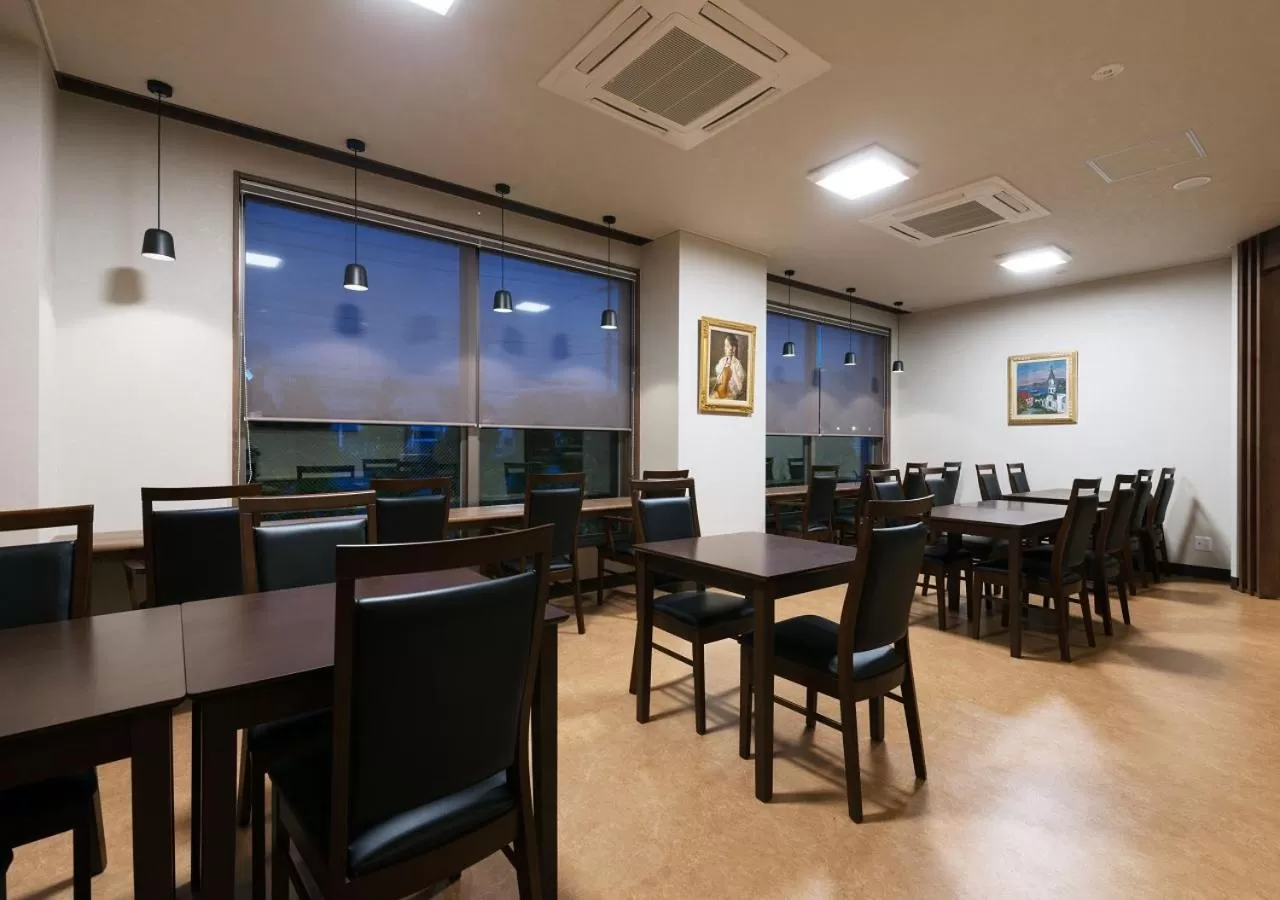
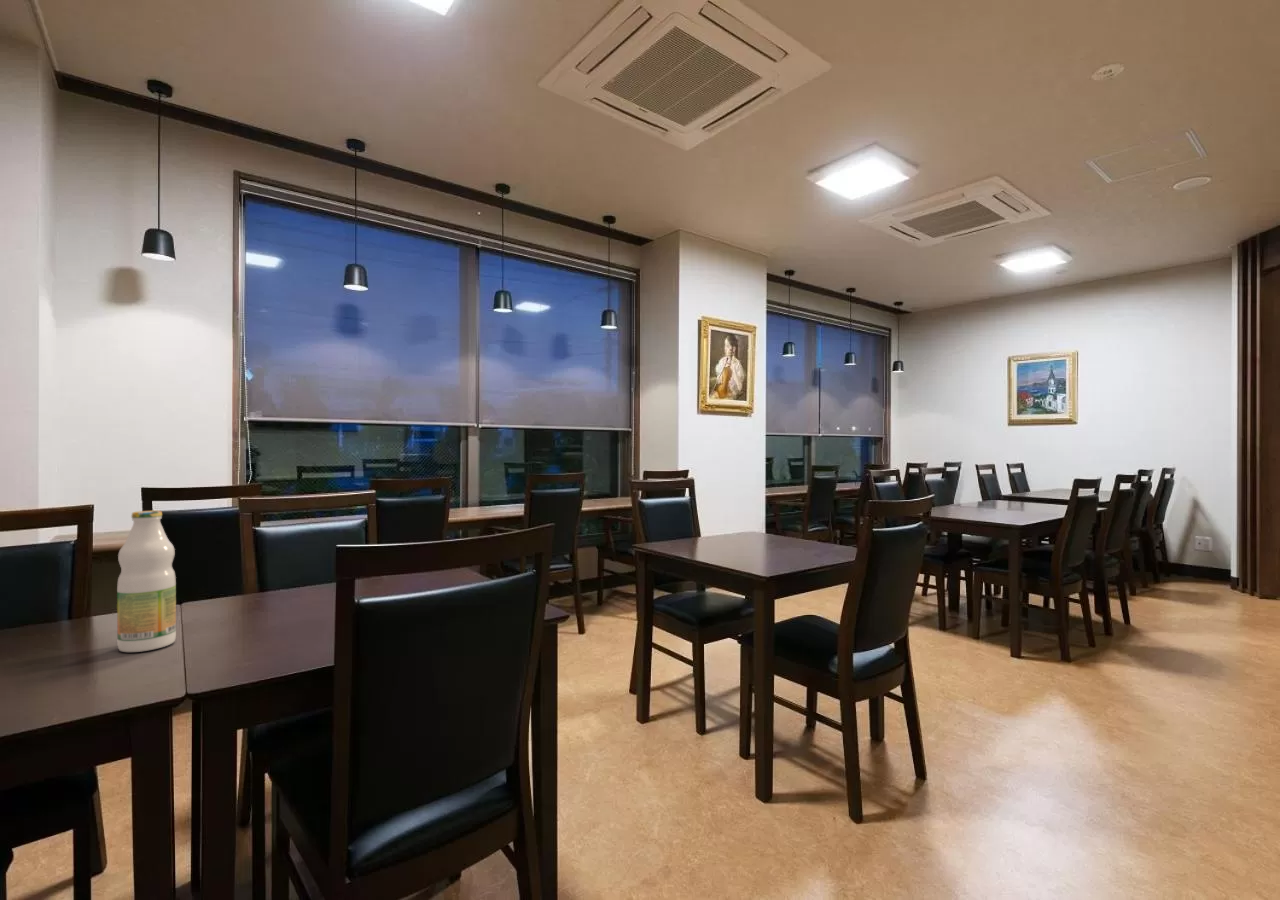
+ bottle [116,510,177,653]
